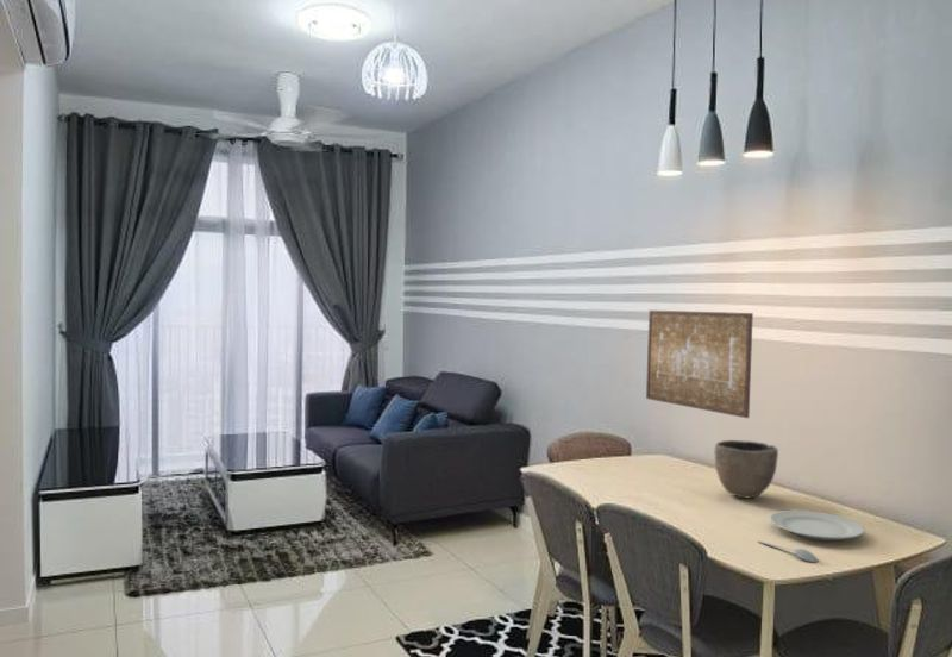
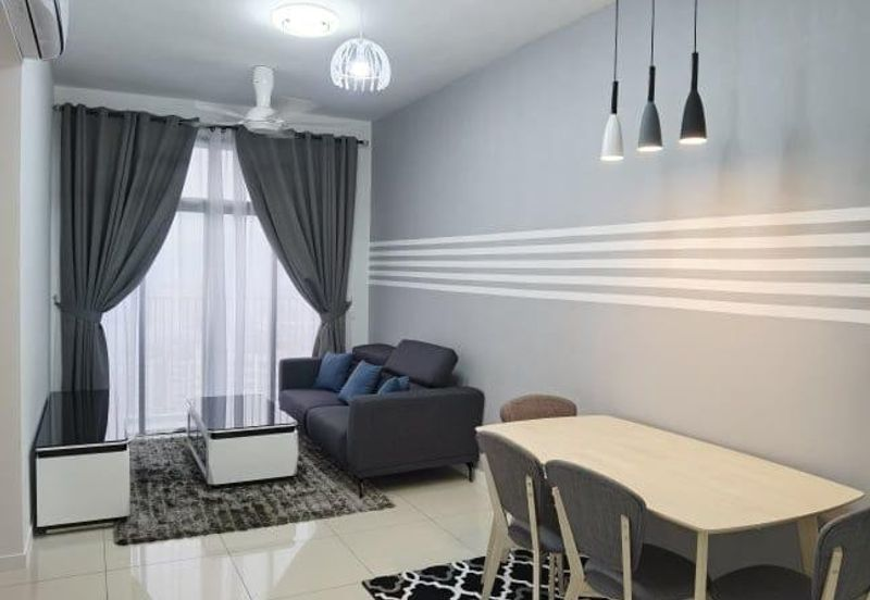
- spoon [758,540,819,563]
- wall art [645,309,754,419]
- bowl [713,439,779,499]
- chinaware [769,509,866,542]
